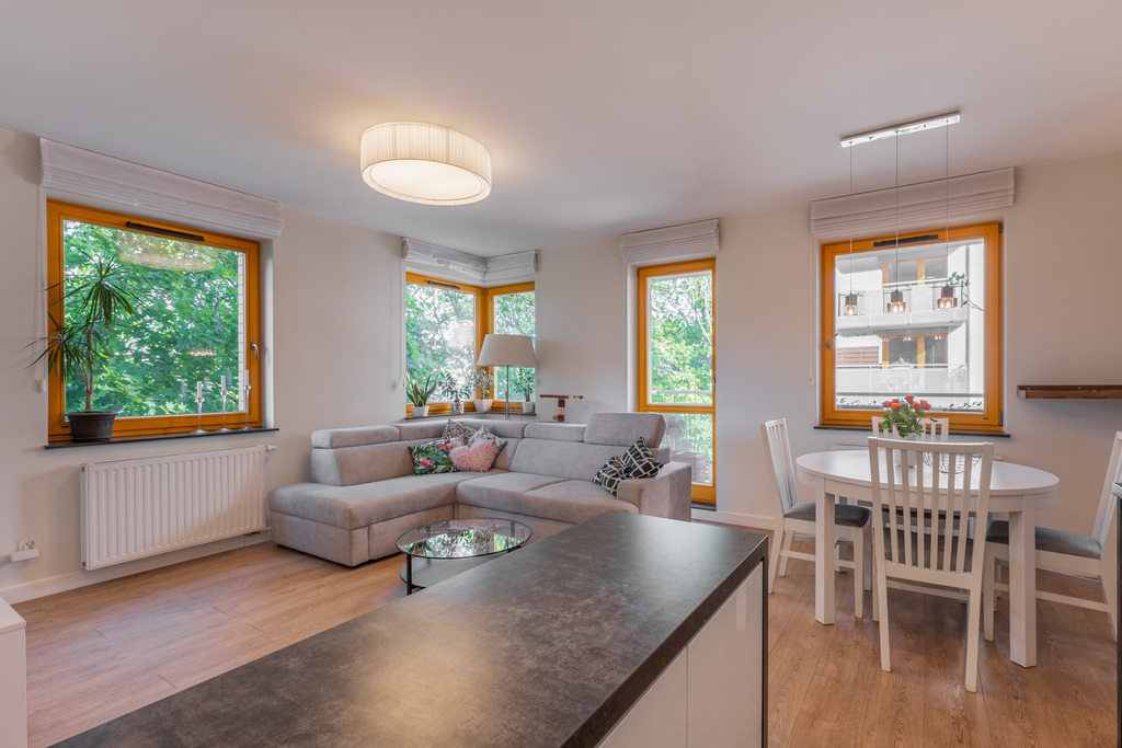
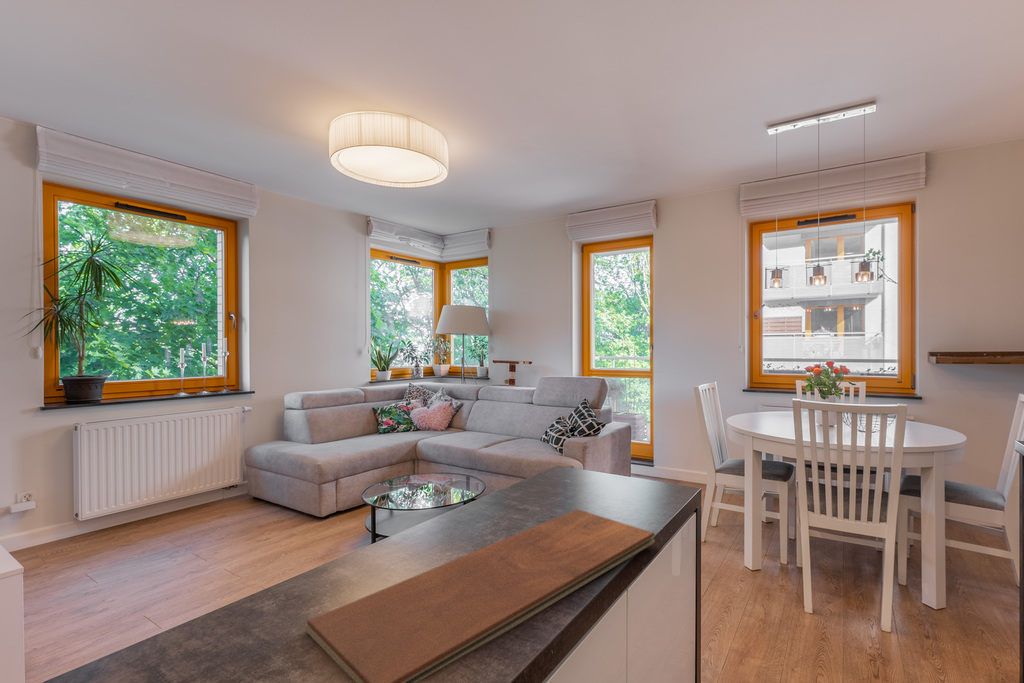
+ chopping board [304,508,656,683]
